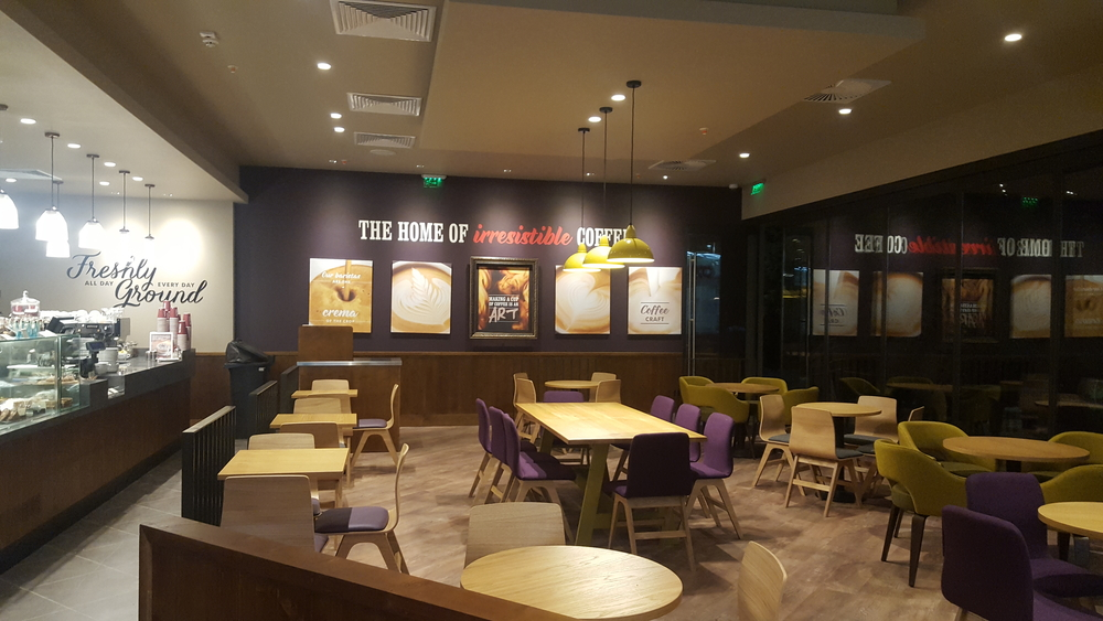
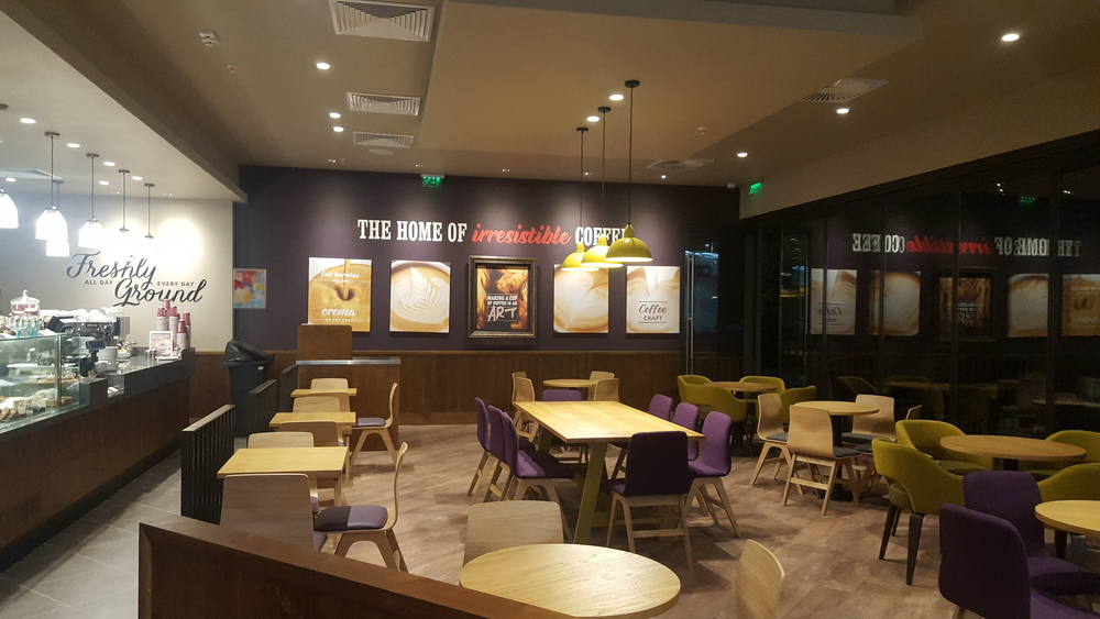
+ wall art [232,268,267,309]
